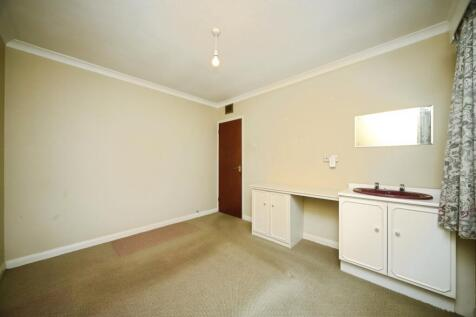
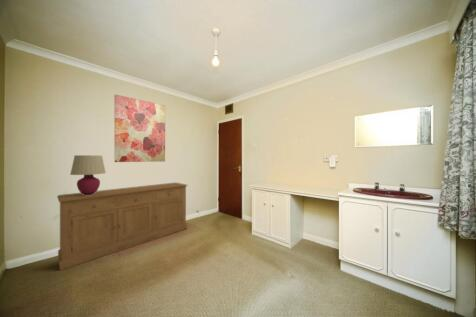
+ sideboard [56,181,189,271]
+ wall art [114,94,166,163]
+ table lamp [69,154,107,195]
